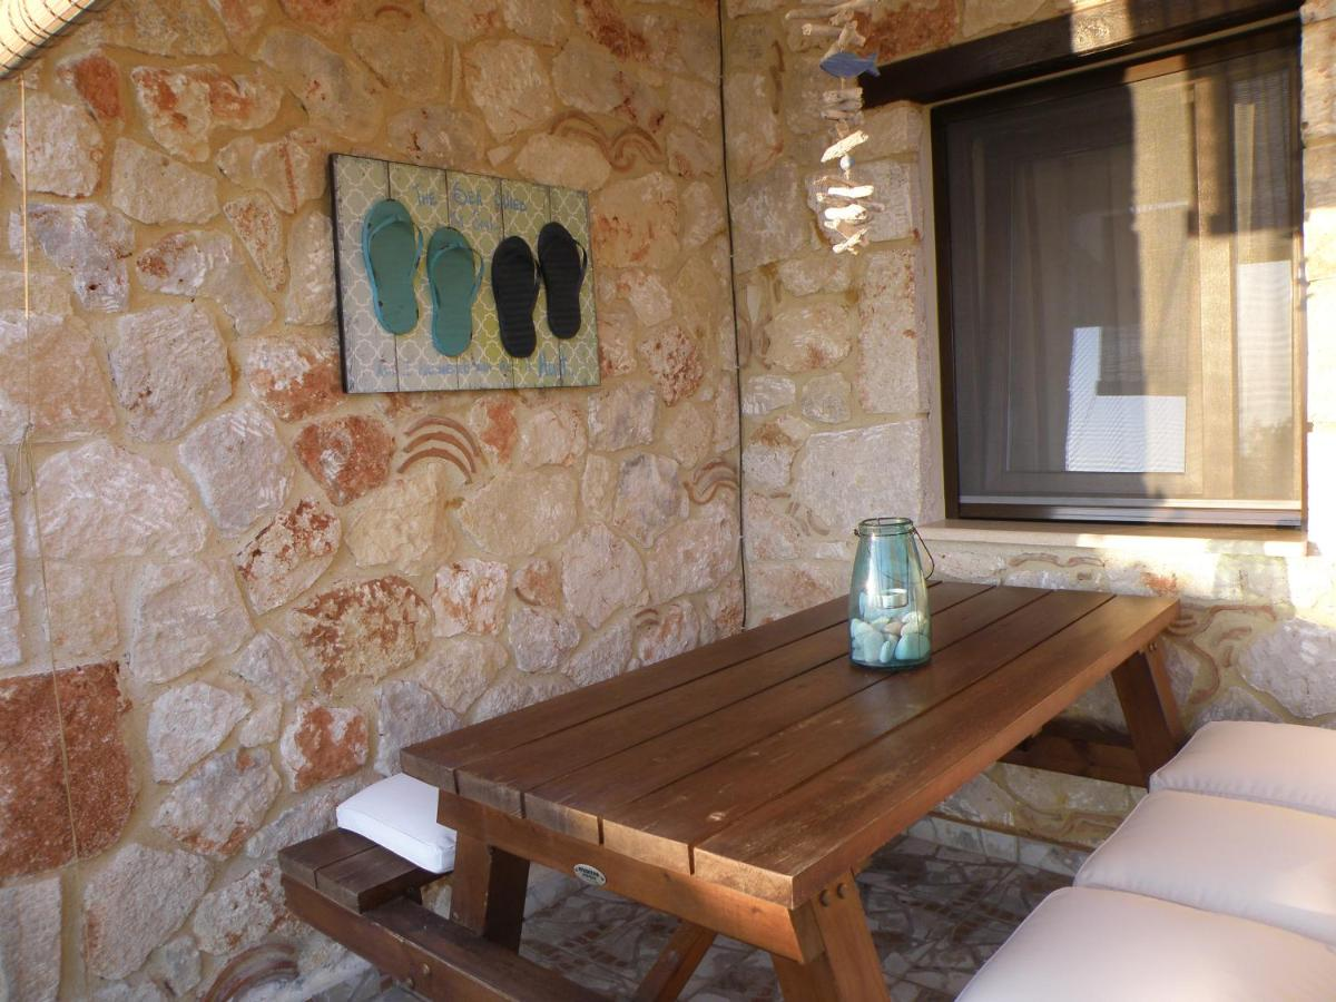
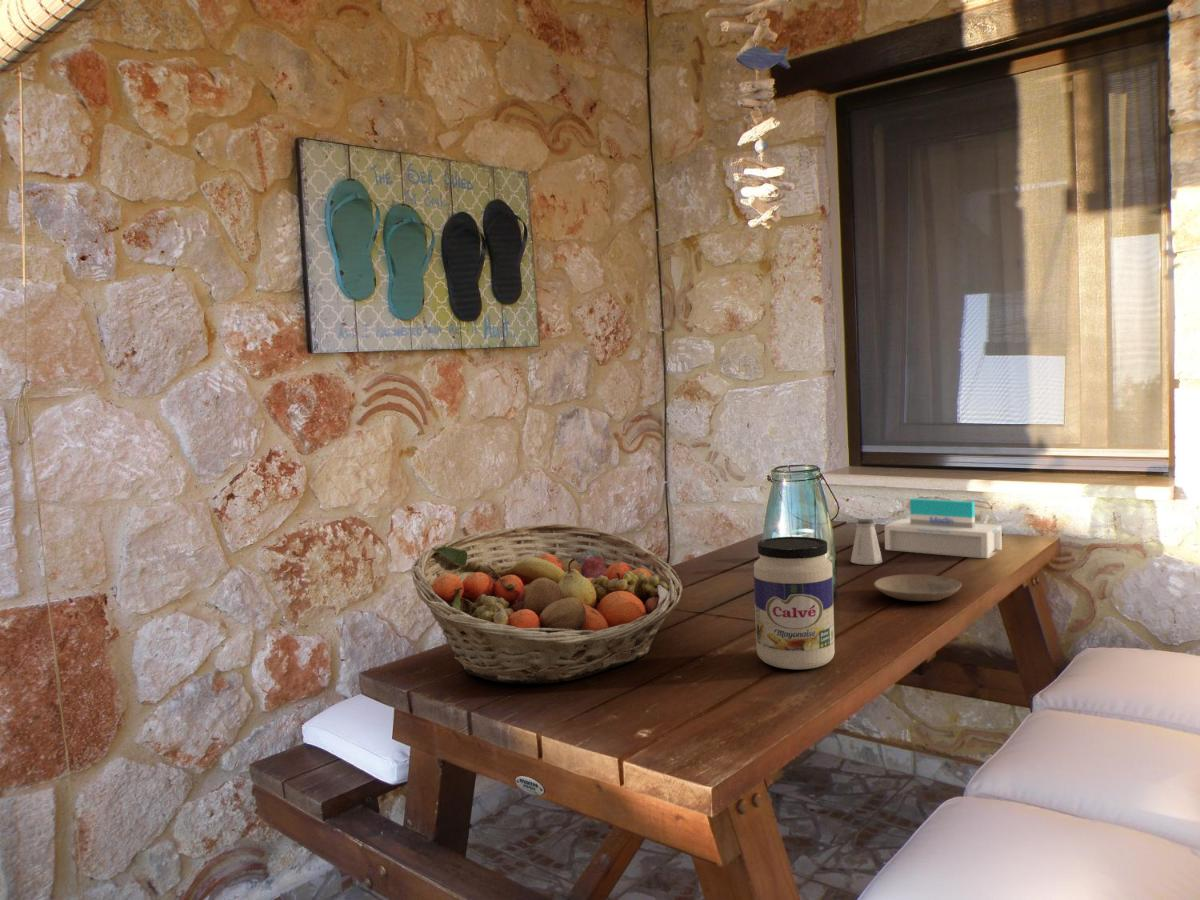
+ plate [873,573,963,602]
+ jar [753,536,836,670]
+ tissue box [884,498,1003,560]
+ saltshaker [850,518,883,566]
+ fruit basket [410,523,684,685]
